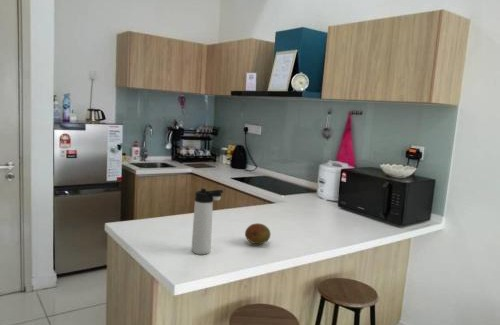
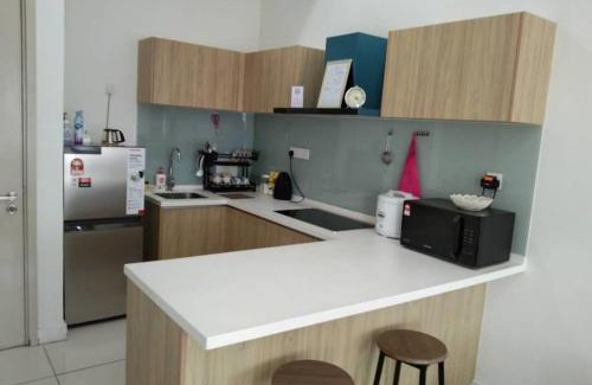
- fruit [244,222,272,245]
- thermos bottle [191,188,224,255]
